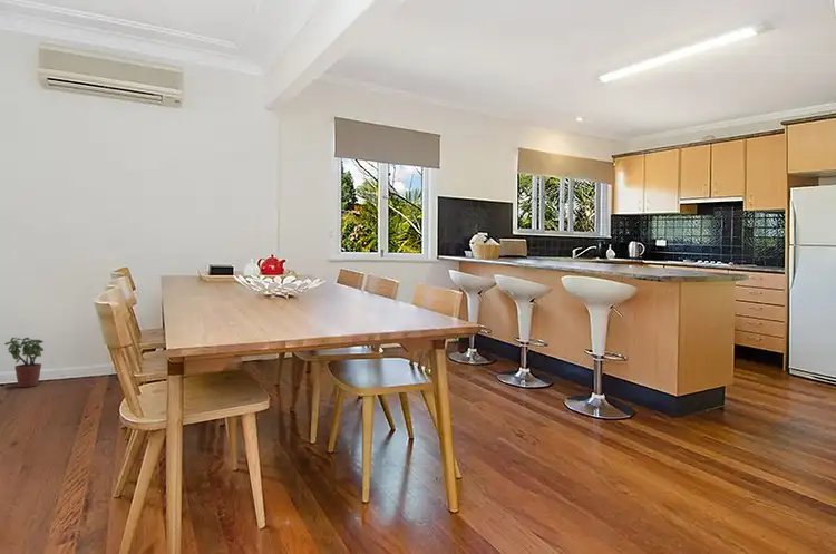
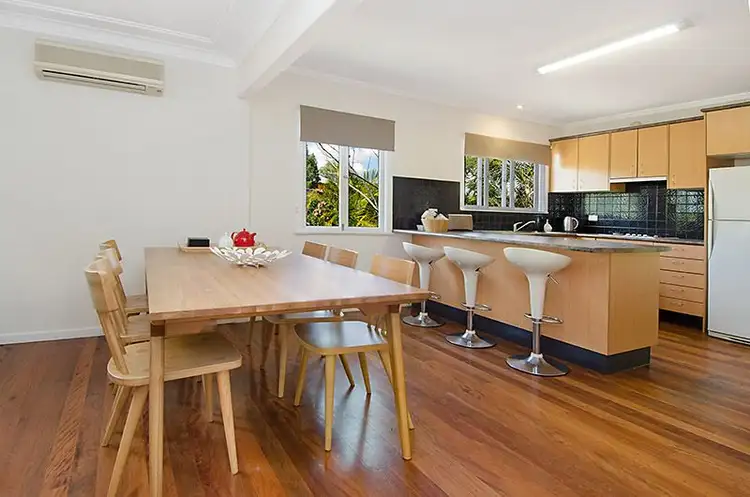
- potted plant [3,337,45,388]
